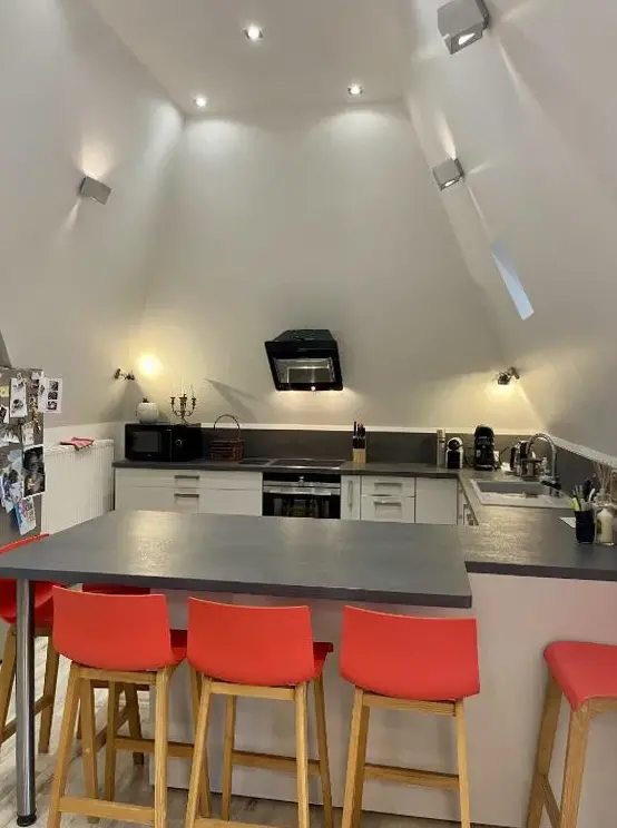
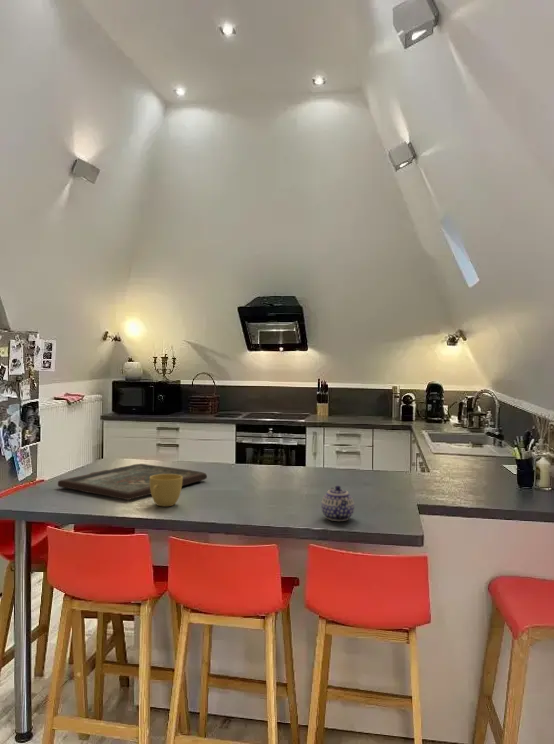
+ teapot [320,485,355,522]
+ cup [150,474,183,507]
+ board game [57,463,208,501]
